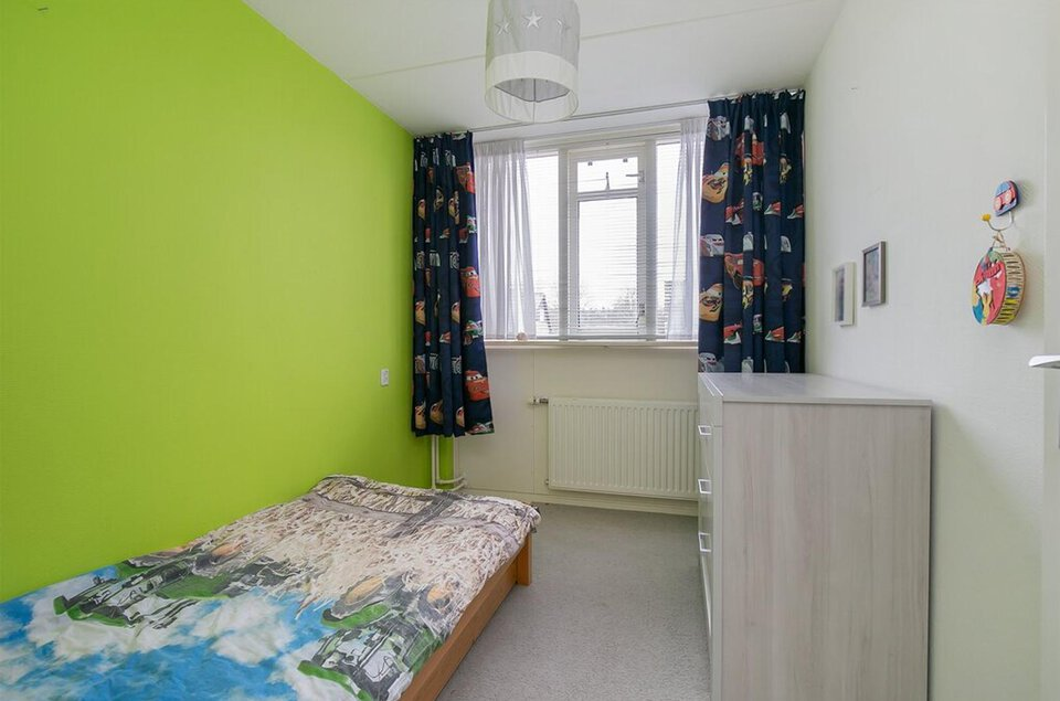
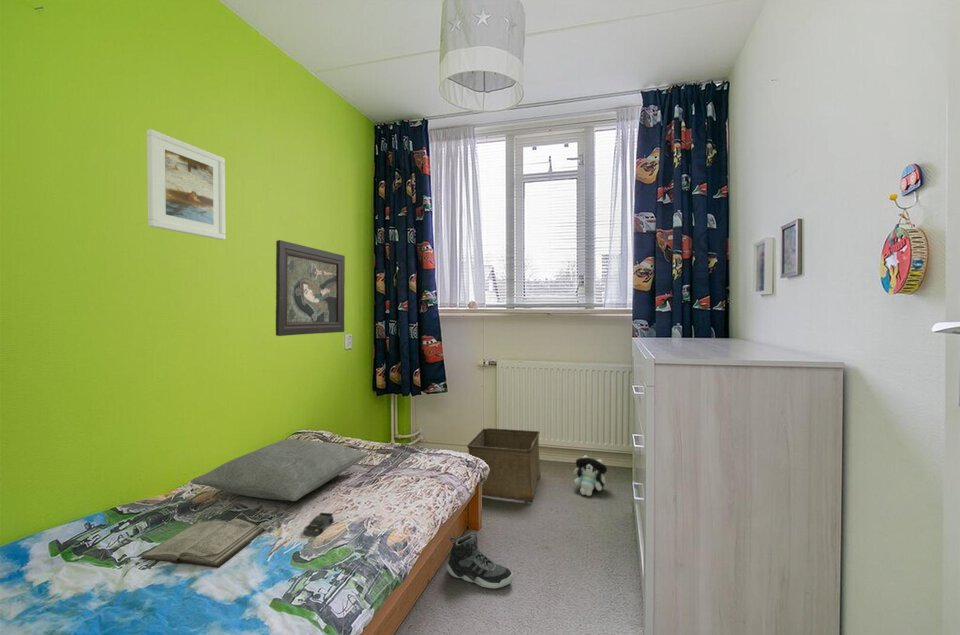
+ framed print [146,128,227,241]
+ framed painting [275,239,346,337]
+ diary [139,518,266,568]
+ toy car [302,512,334,538]
+ plush toy [573,454,610,497]
+ storage bin [466,427,542,502]
+ sneaker [446,531,514,589]
+ pillow [189,438,369,502]
